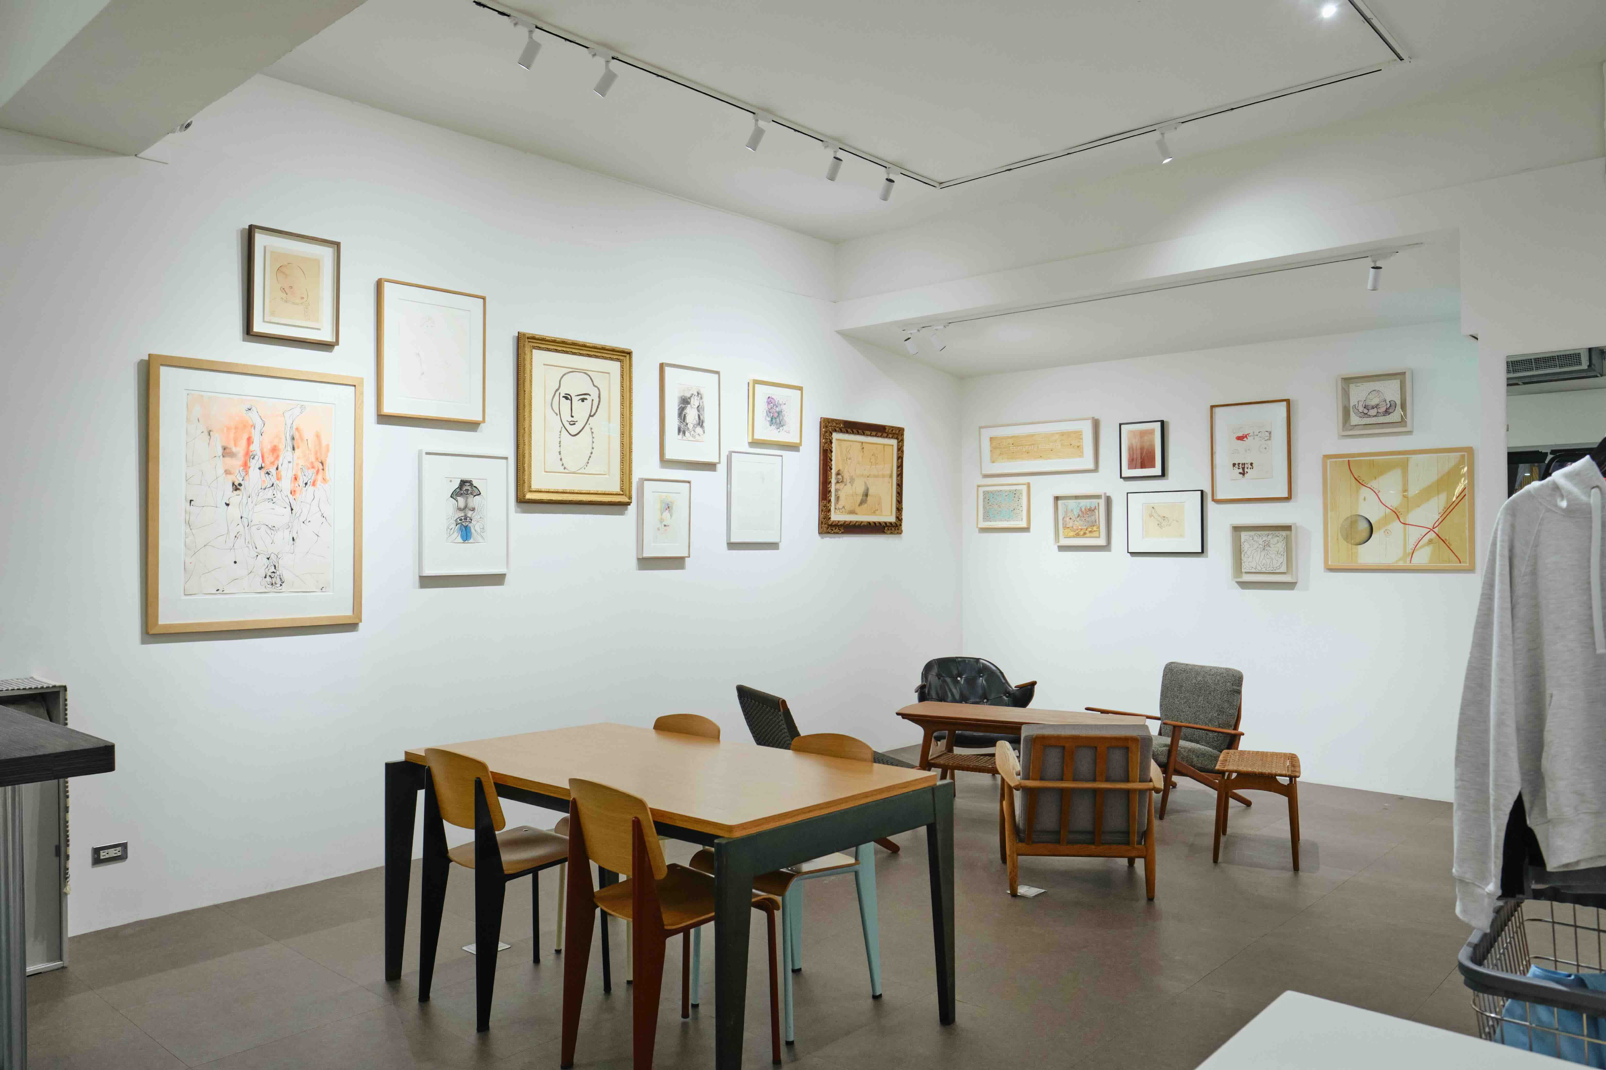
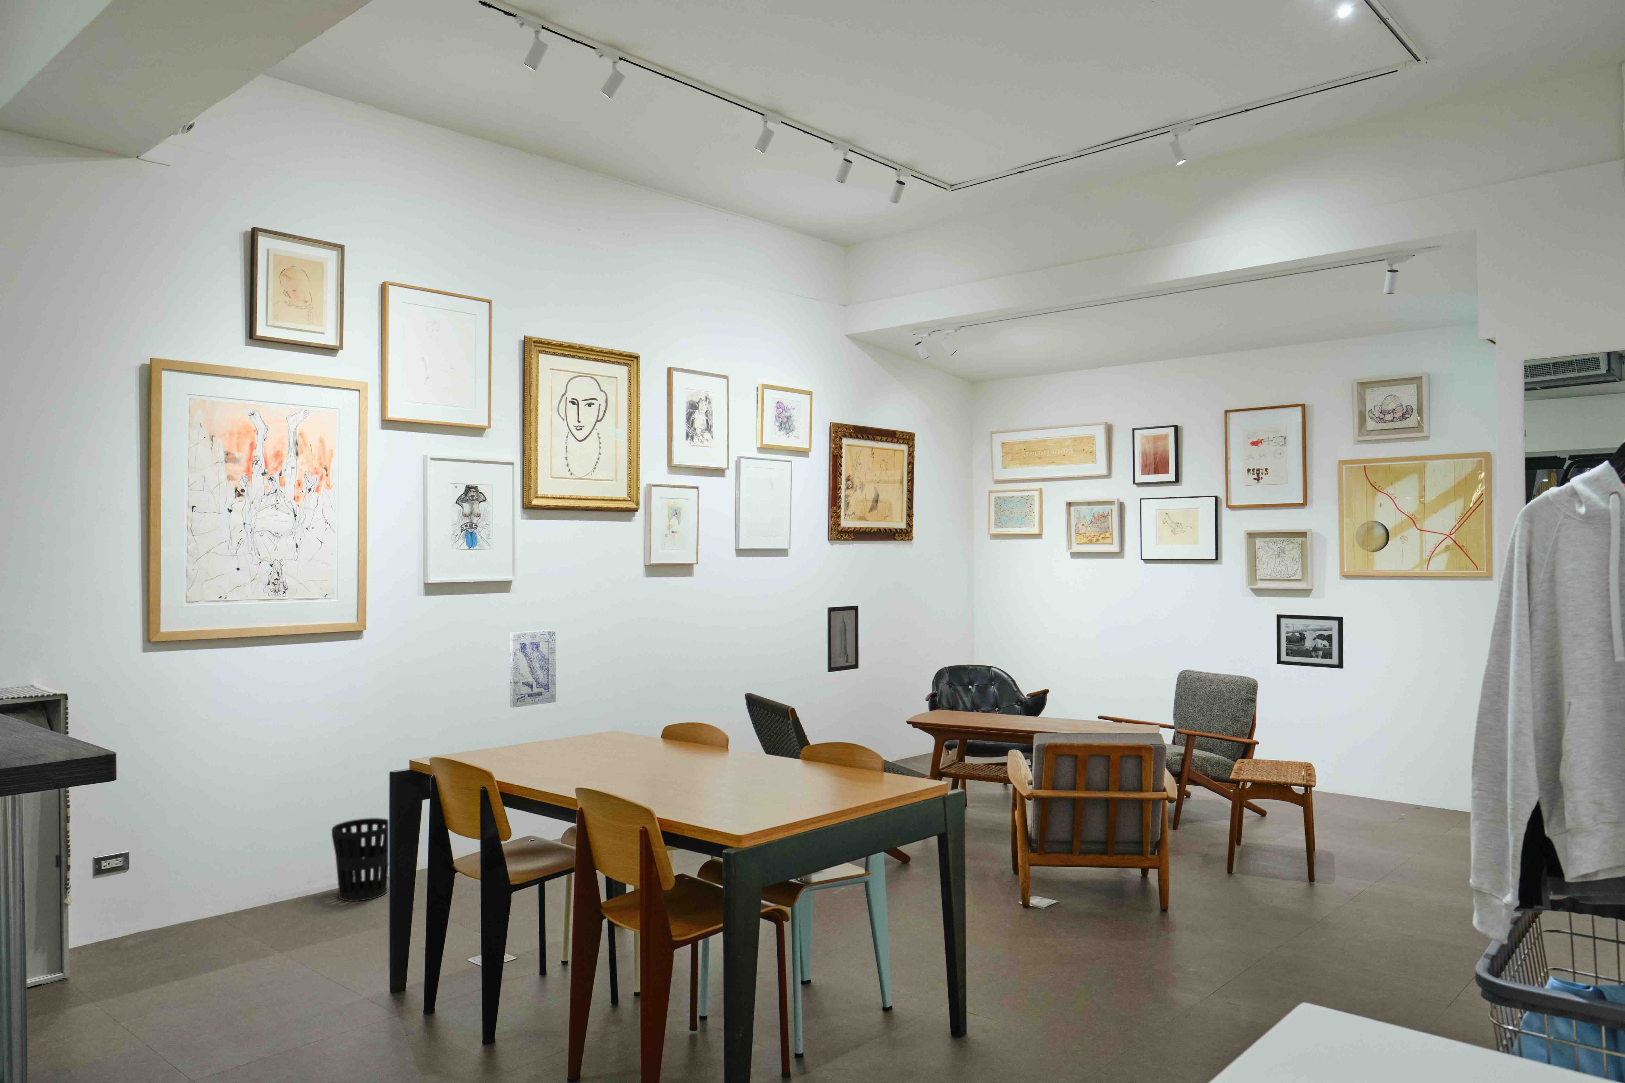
+ picture frame [1277,614,1343,668]
+ wall art [827,606,858,672]
+ wastebasket [331,818,389,902]
+ wall art [509,630,556,708]
